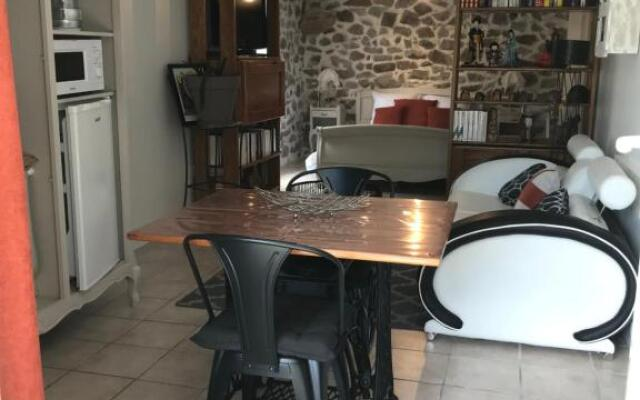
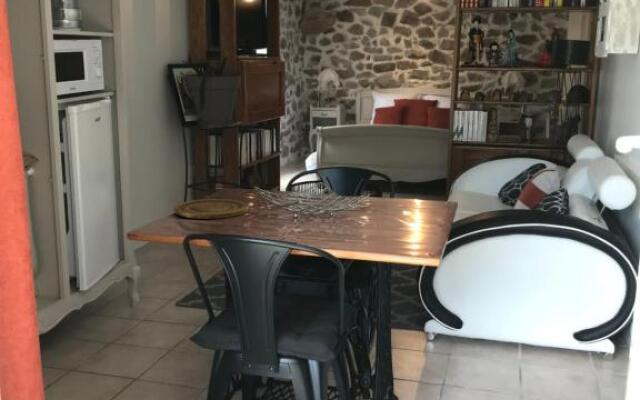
+ plate [173,198,250,220]
